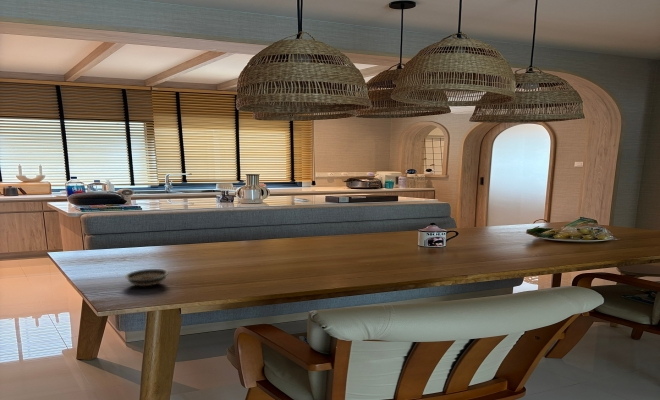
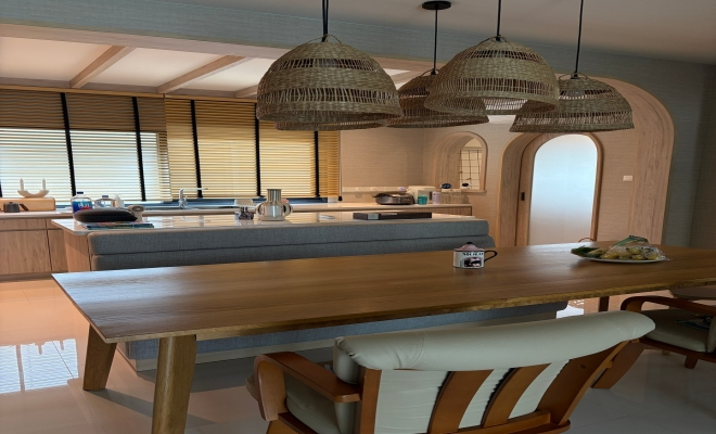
- saucer [124,268,169,287]
